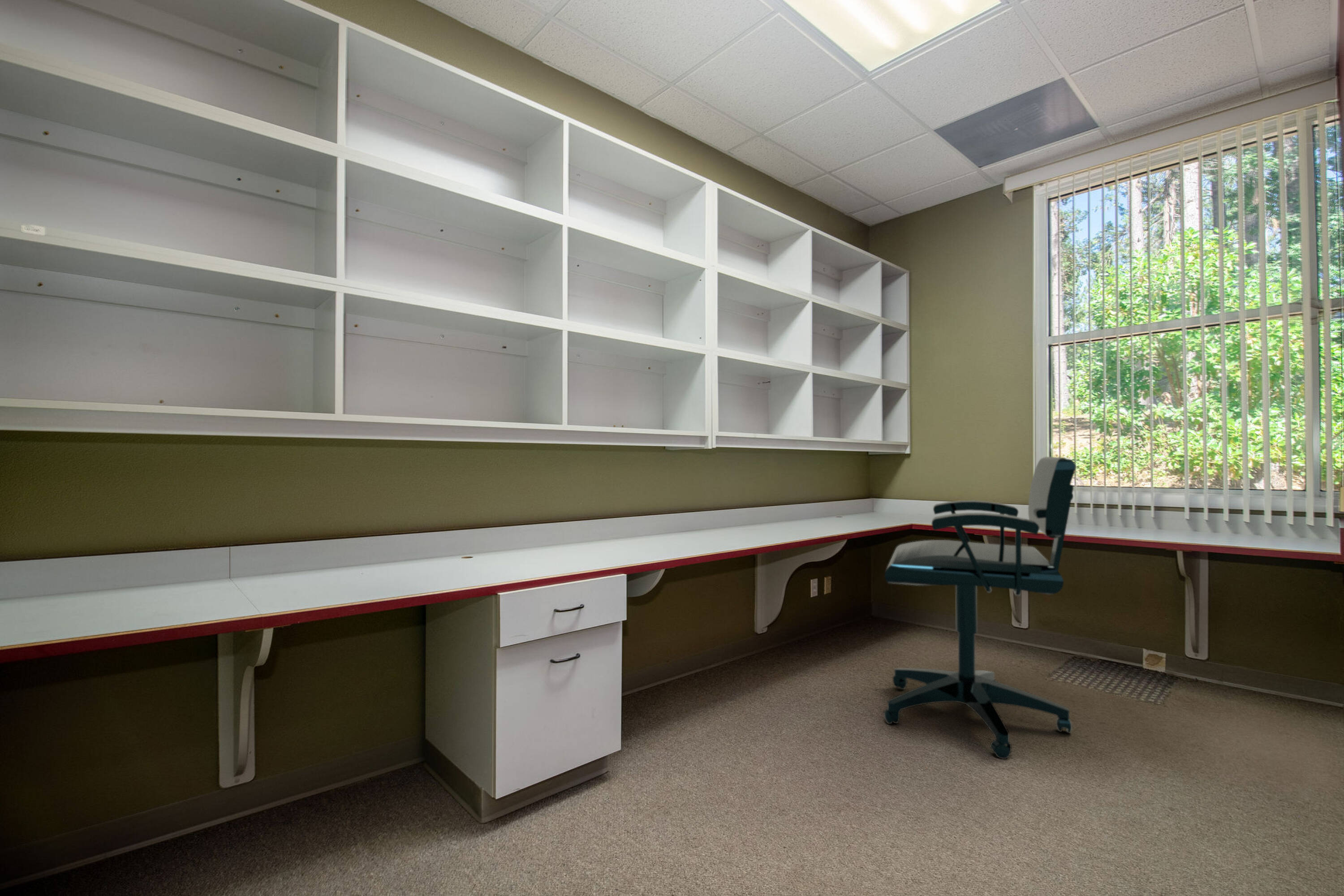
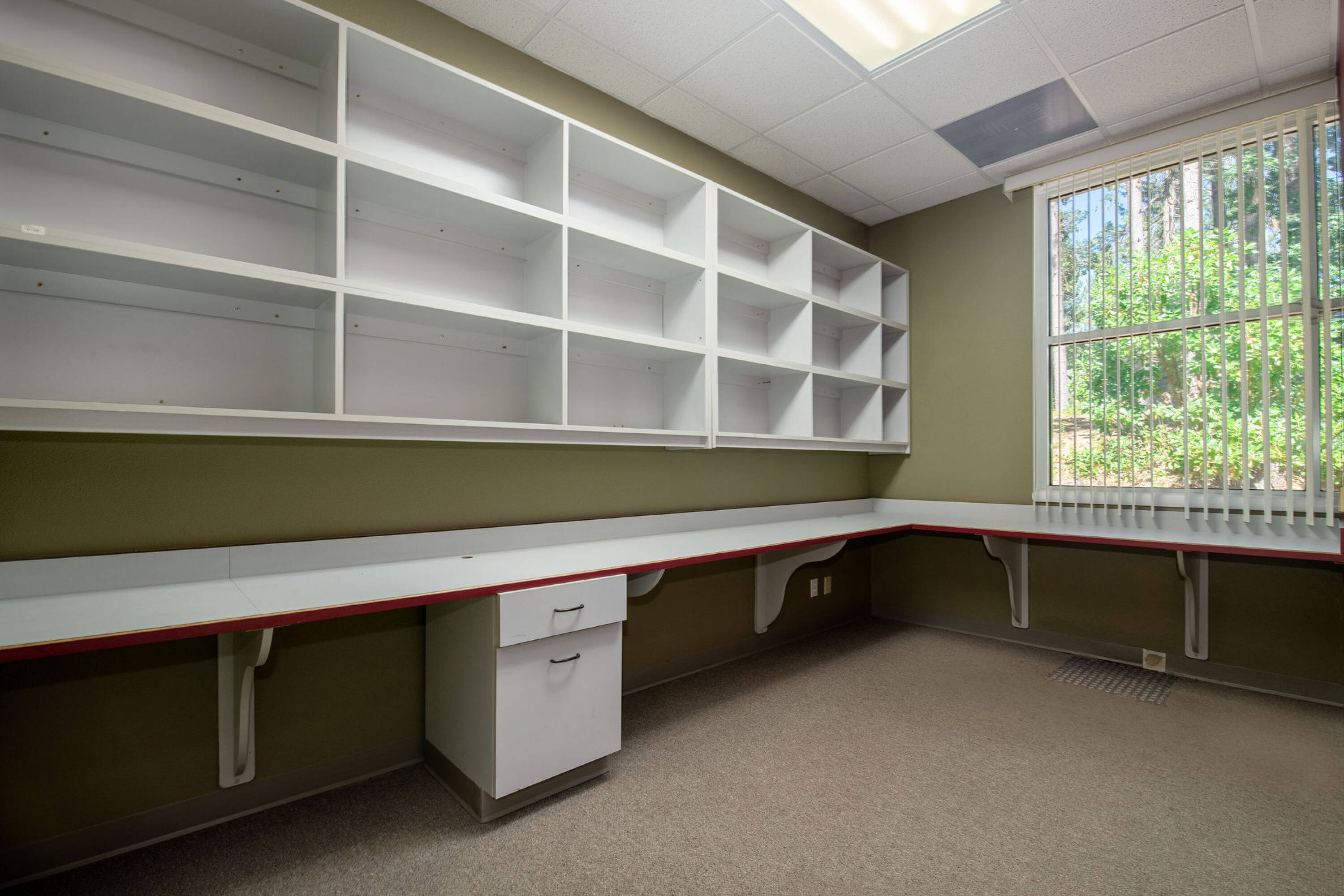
- office chair [883,456,1077,759]
